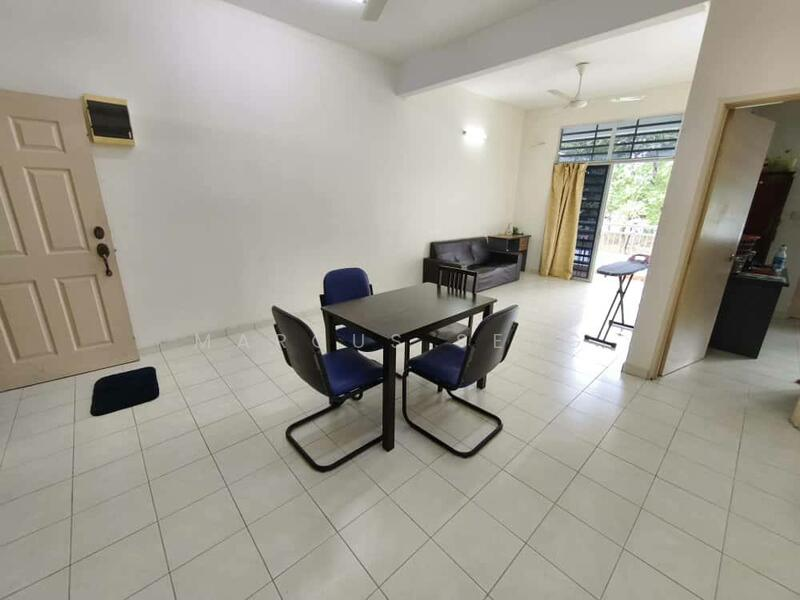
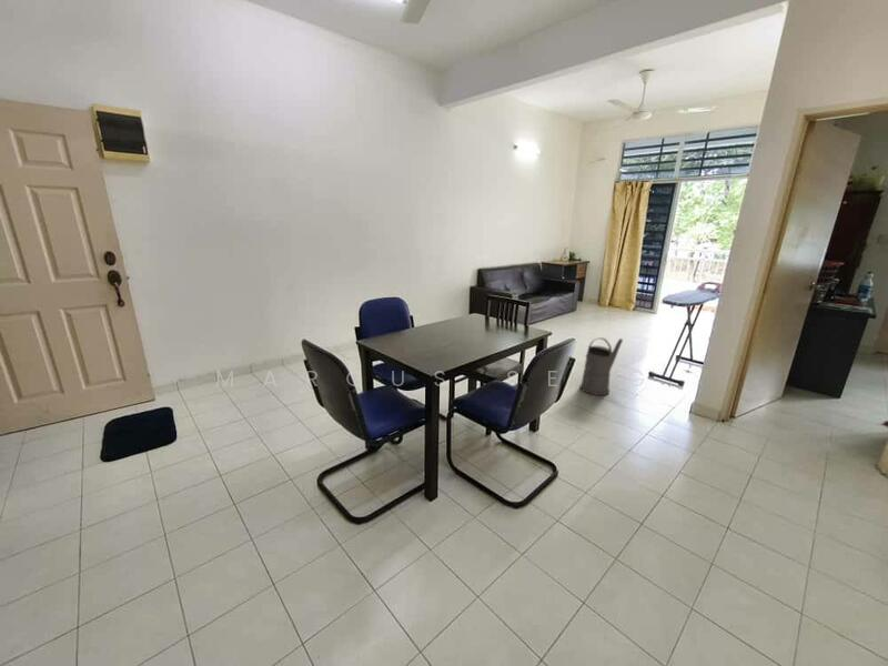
+ watering can [578,336,624,396]
